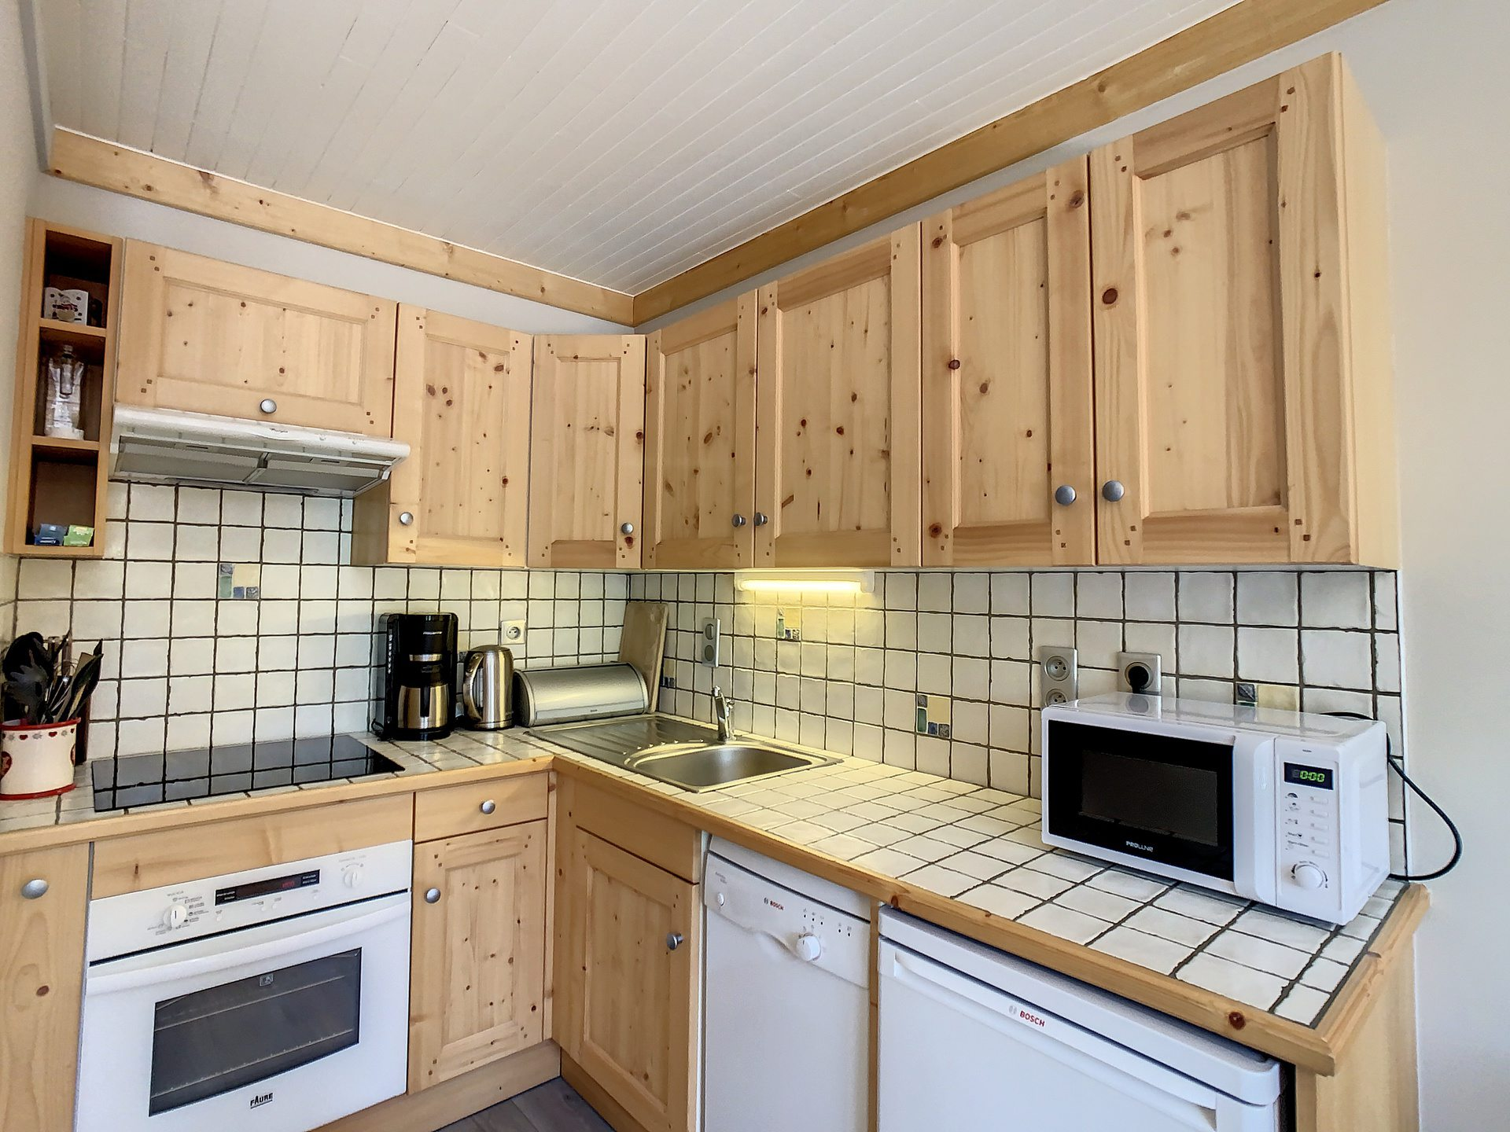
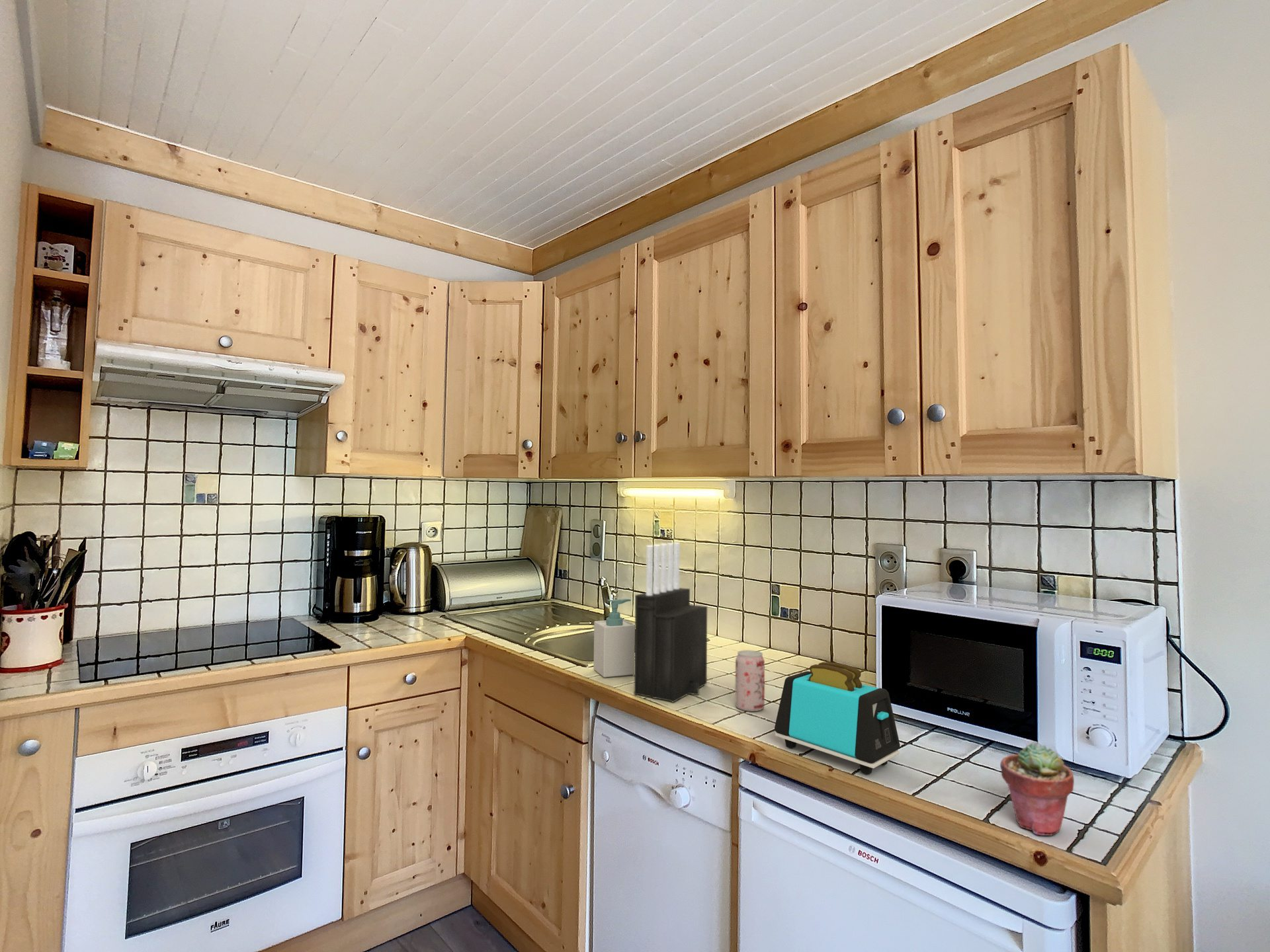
+ toaster [774,661,901,775]
+ knife block [634,542,708,703]
+ potted succulent [999,742,1075,836]
+ soap bottle [593,598,635,678]
+ beverage can [735,649,765,712]
